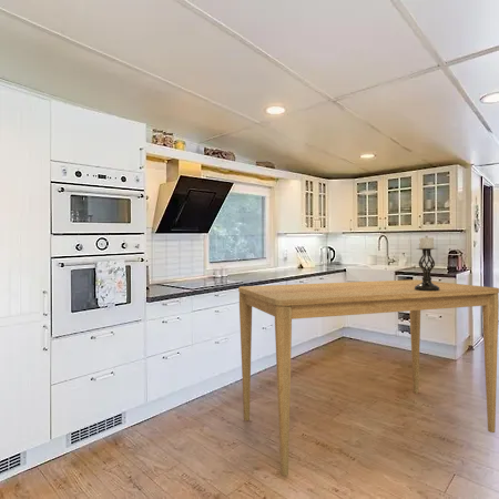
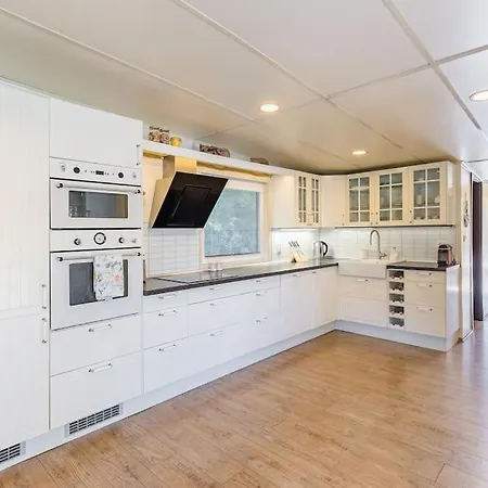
- dining table [237,278,499,477]
- candle holder [415,235,440,292]
